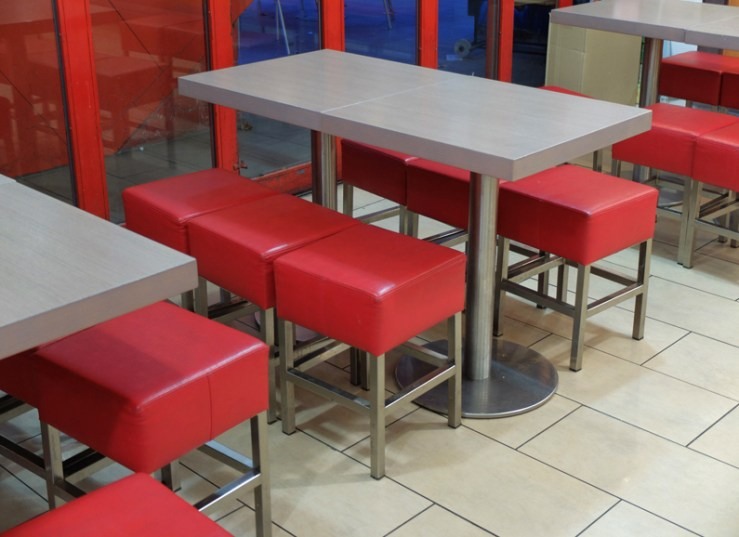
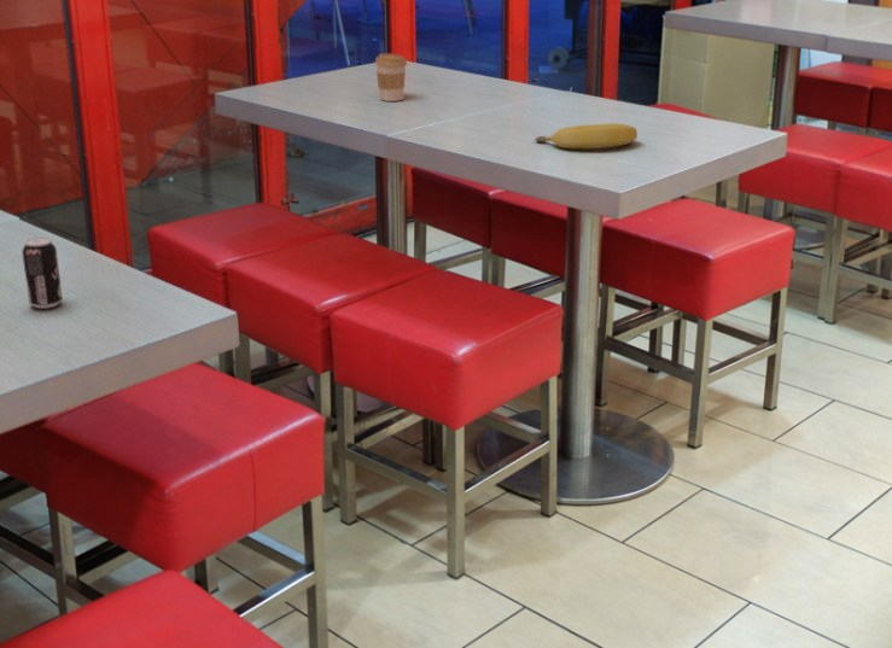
+ beverage can [21,237,64,310]
+ banana [534,123,639,150]
+ coffee cup [374,52,408,103]
